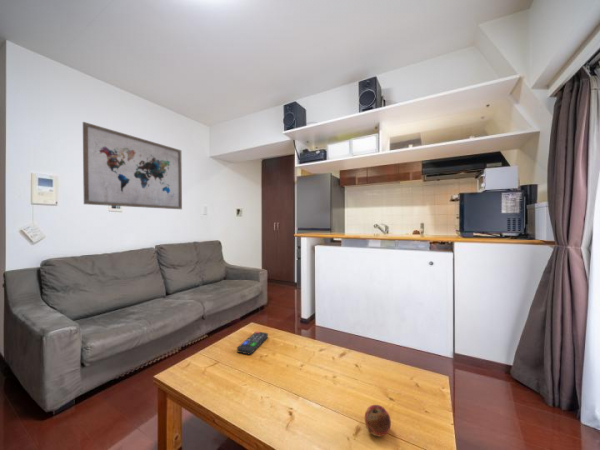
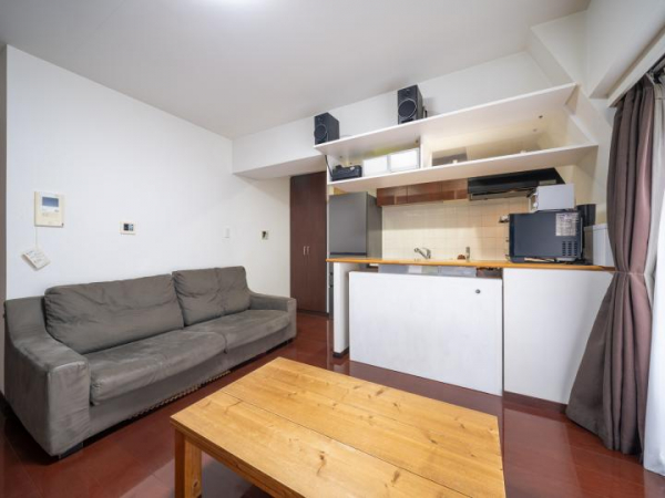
- fruit [364,404,392,437]
- wall art [82,121,183,210]
- remote control [236,330,269,355]
